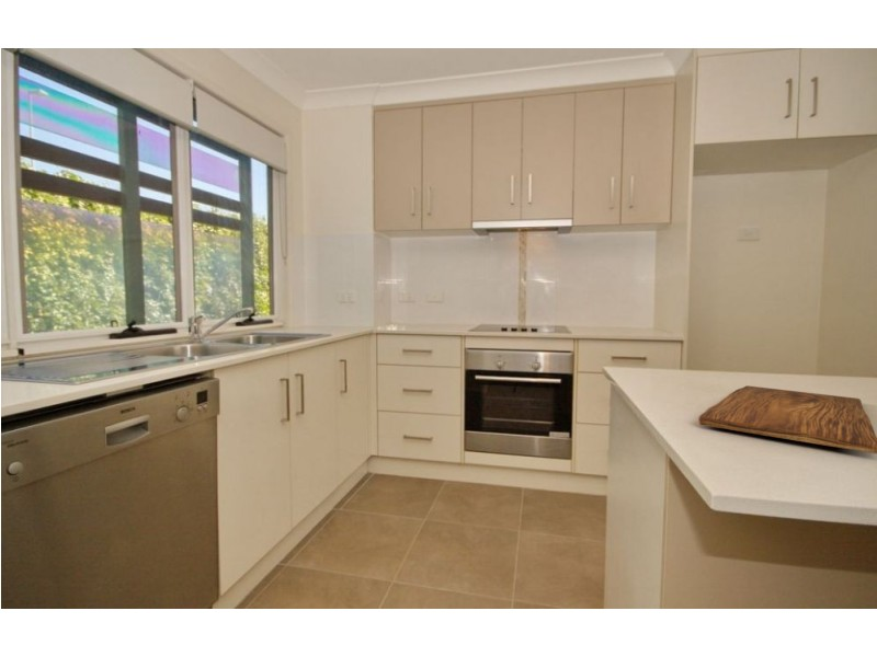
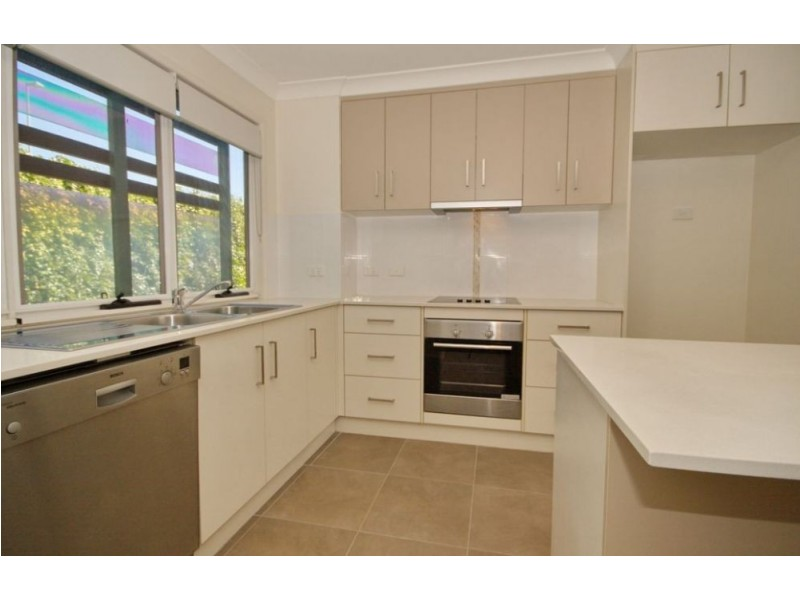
- cutting board [697,384,877,454]
